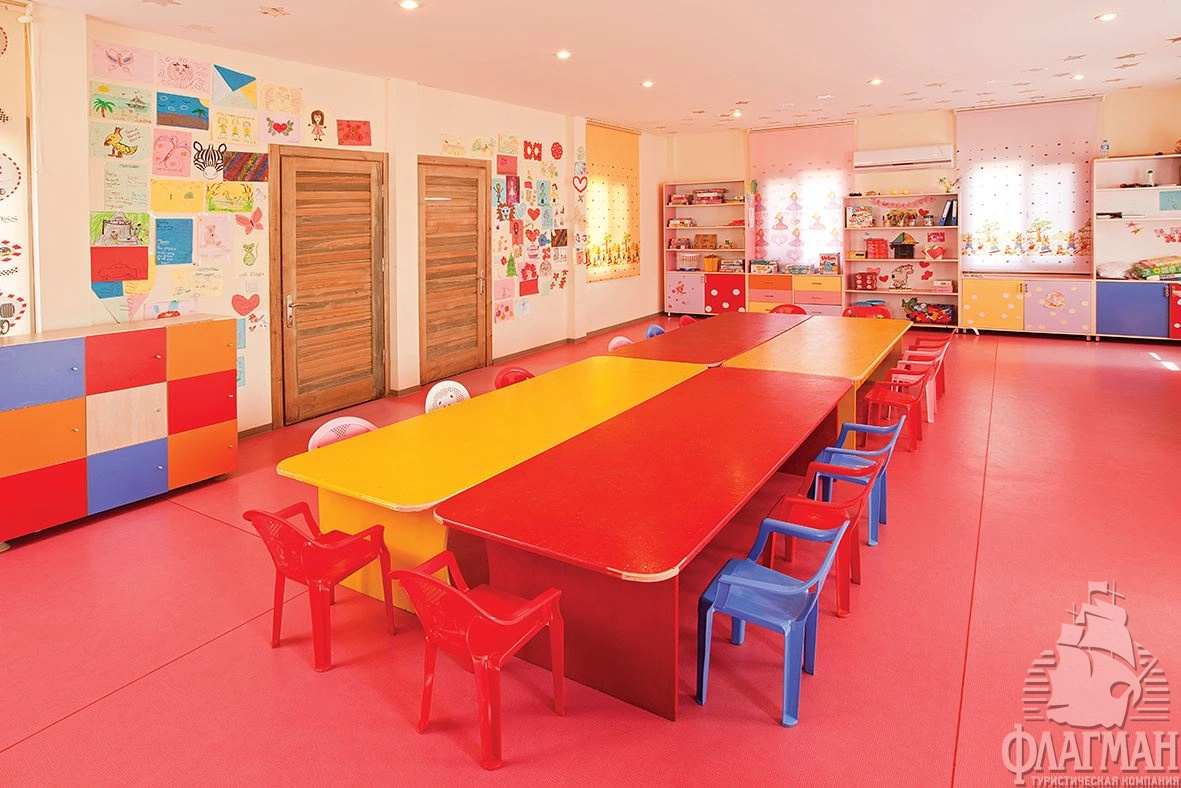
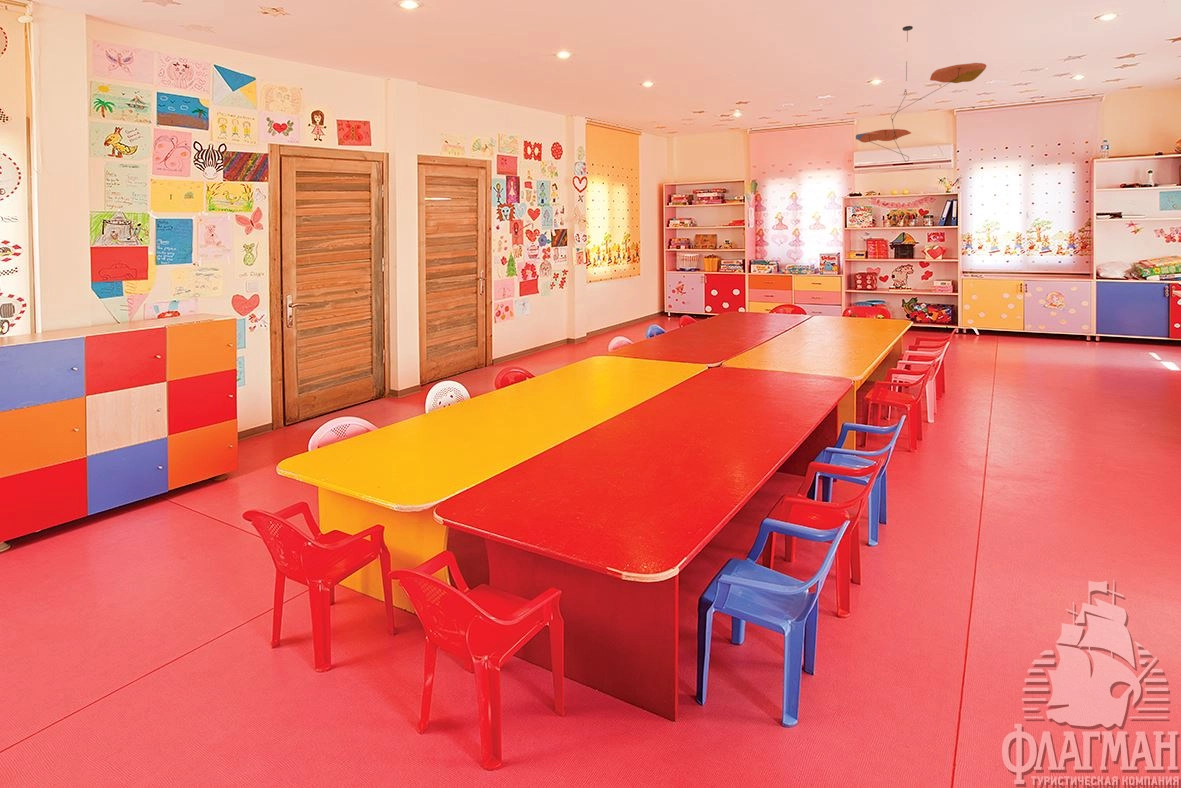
+ ceiling mobile [855,25,987,163]
